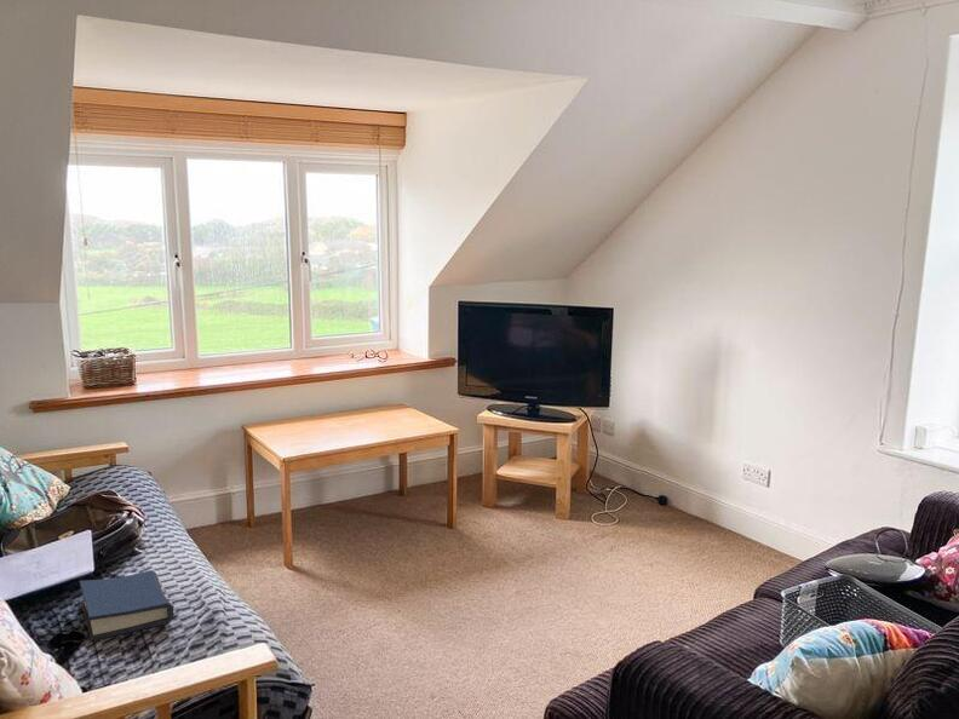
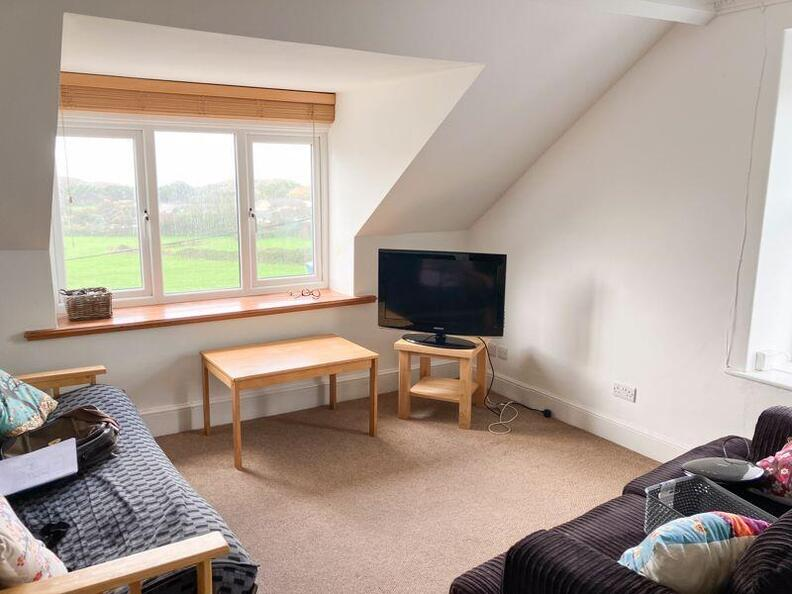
- hardback book [79,569,174,642]
